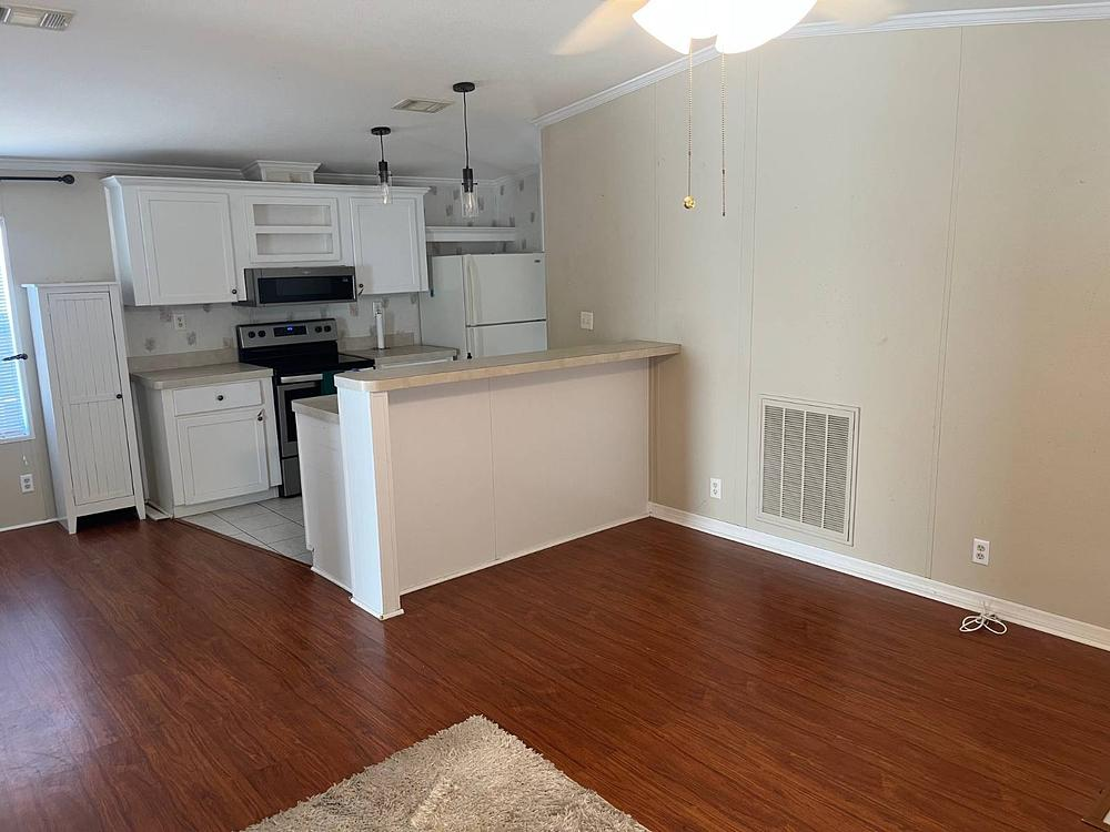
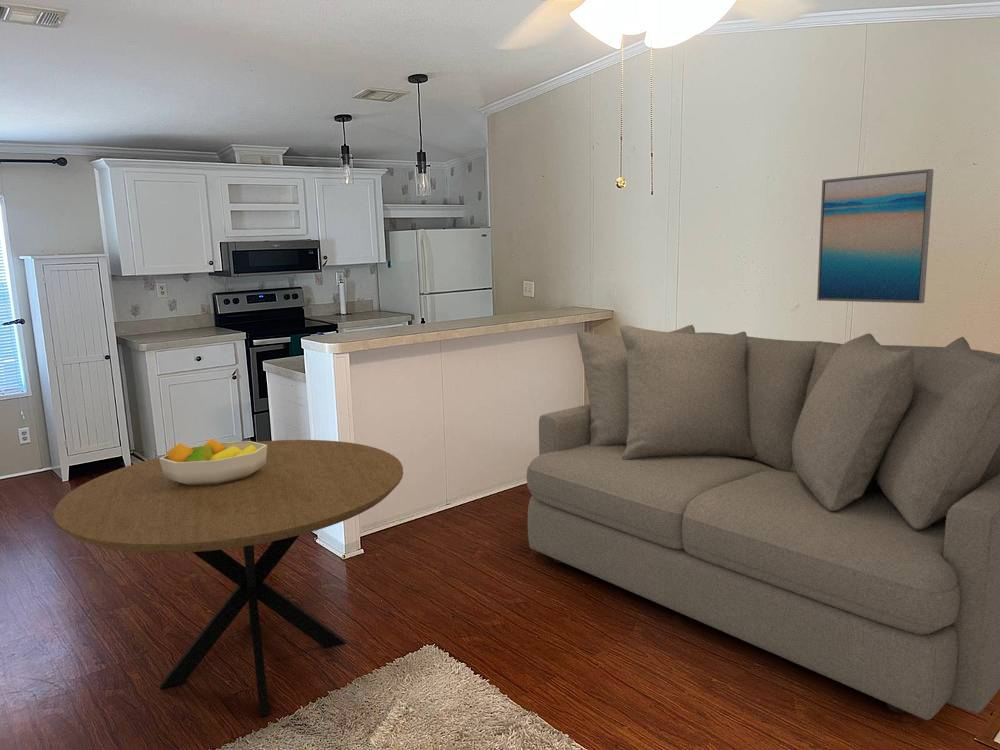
+ wall art [816,168,934,304]
+ sofa [526,324,1000,721]
+ dining table [53,439,404,718]
+ fruit bowl [159,437,267,486]
